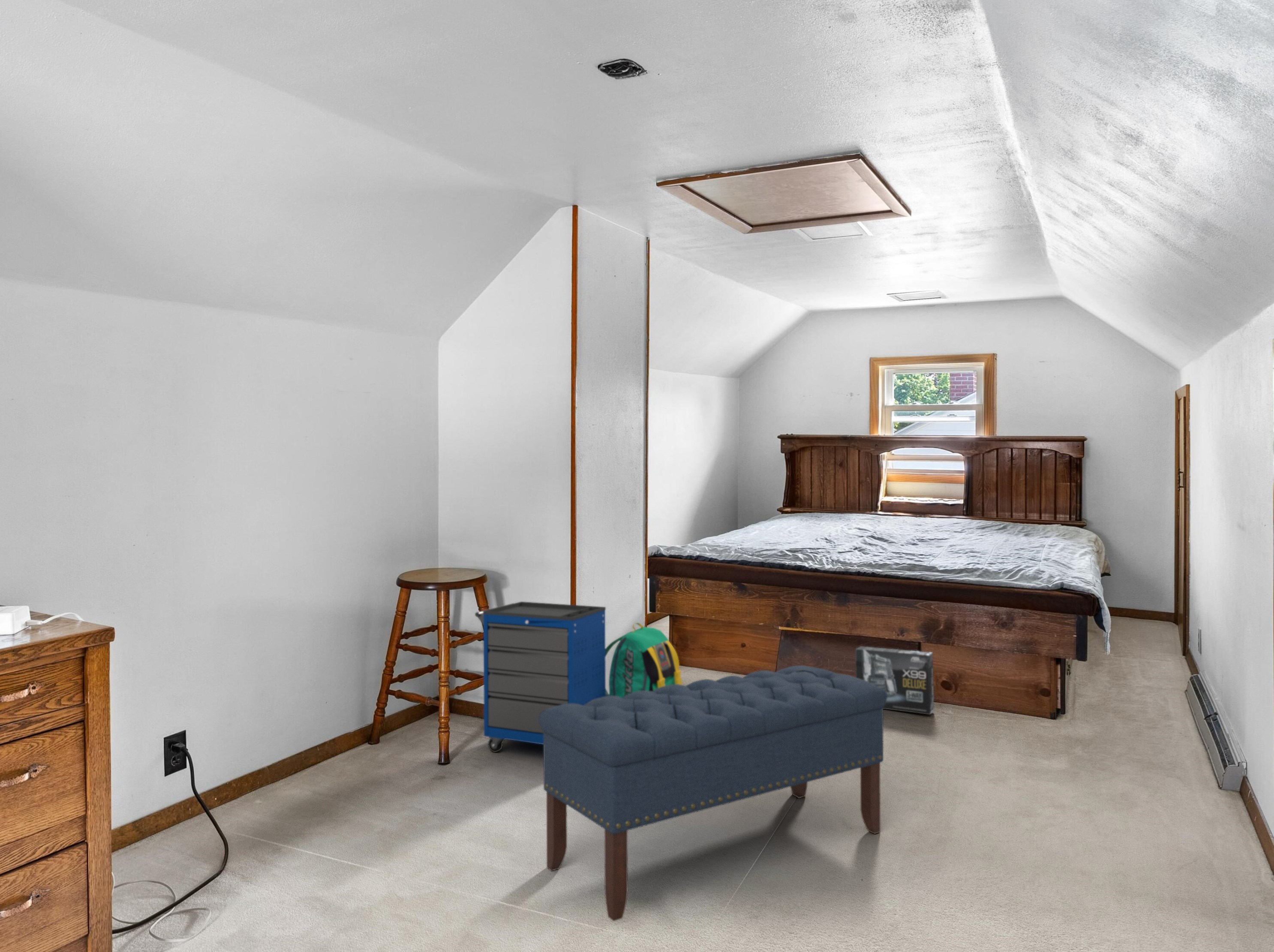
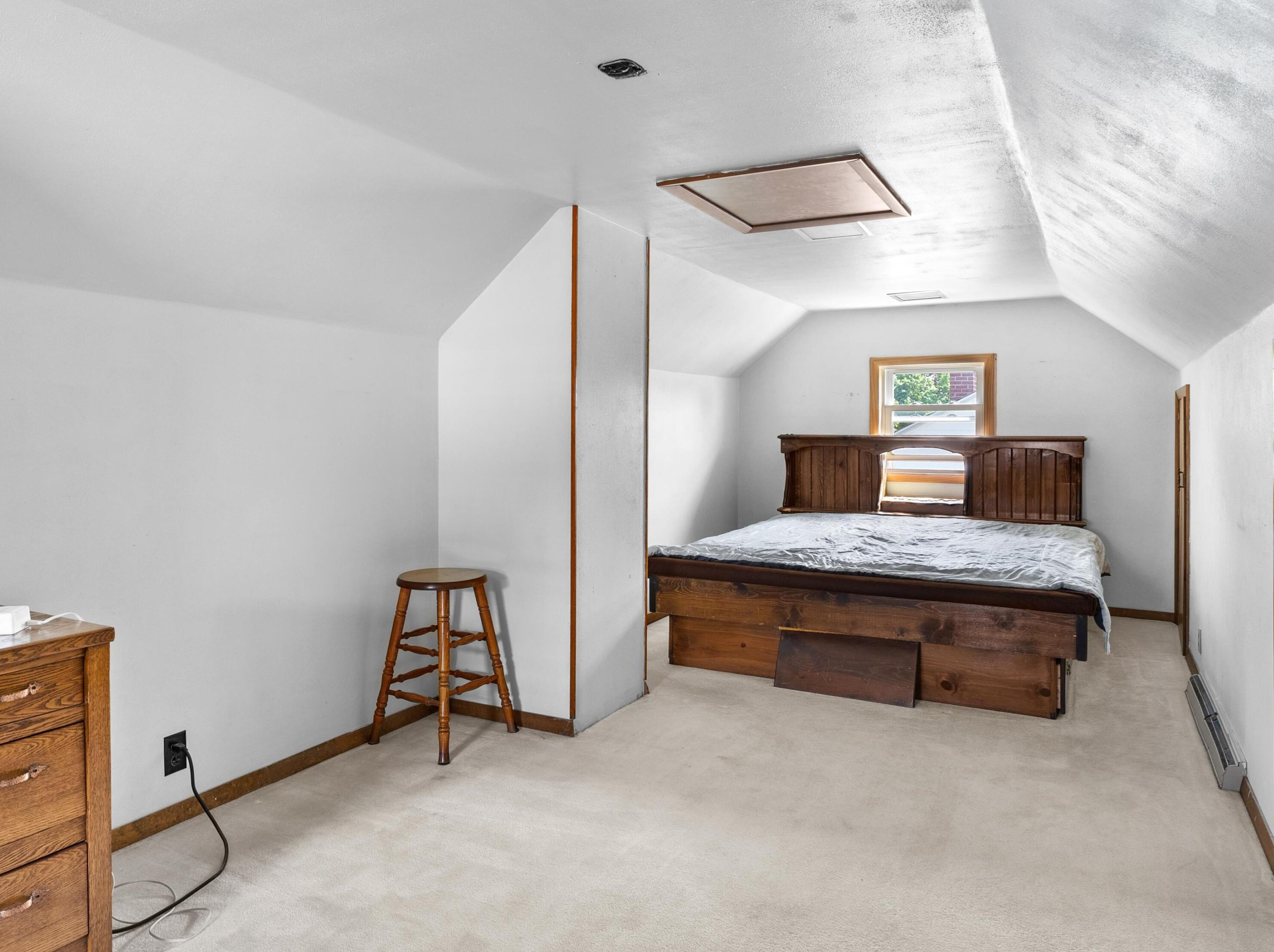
- bench [539,665,887,922]
- cabinet [475,601,606,753]
- backpack [605,623,682,698]
- box [855,646,934,715]
